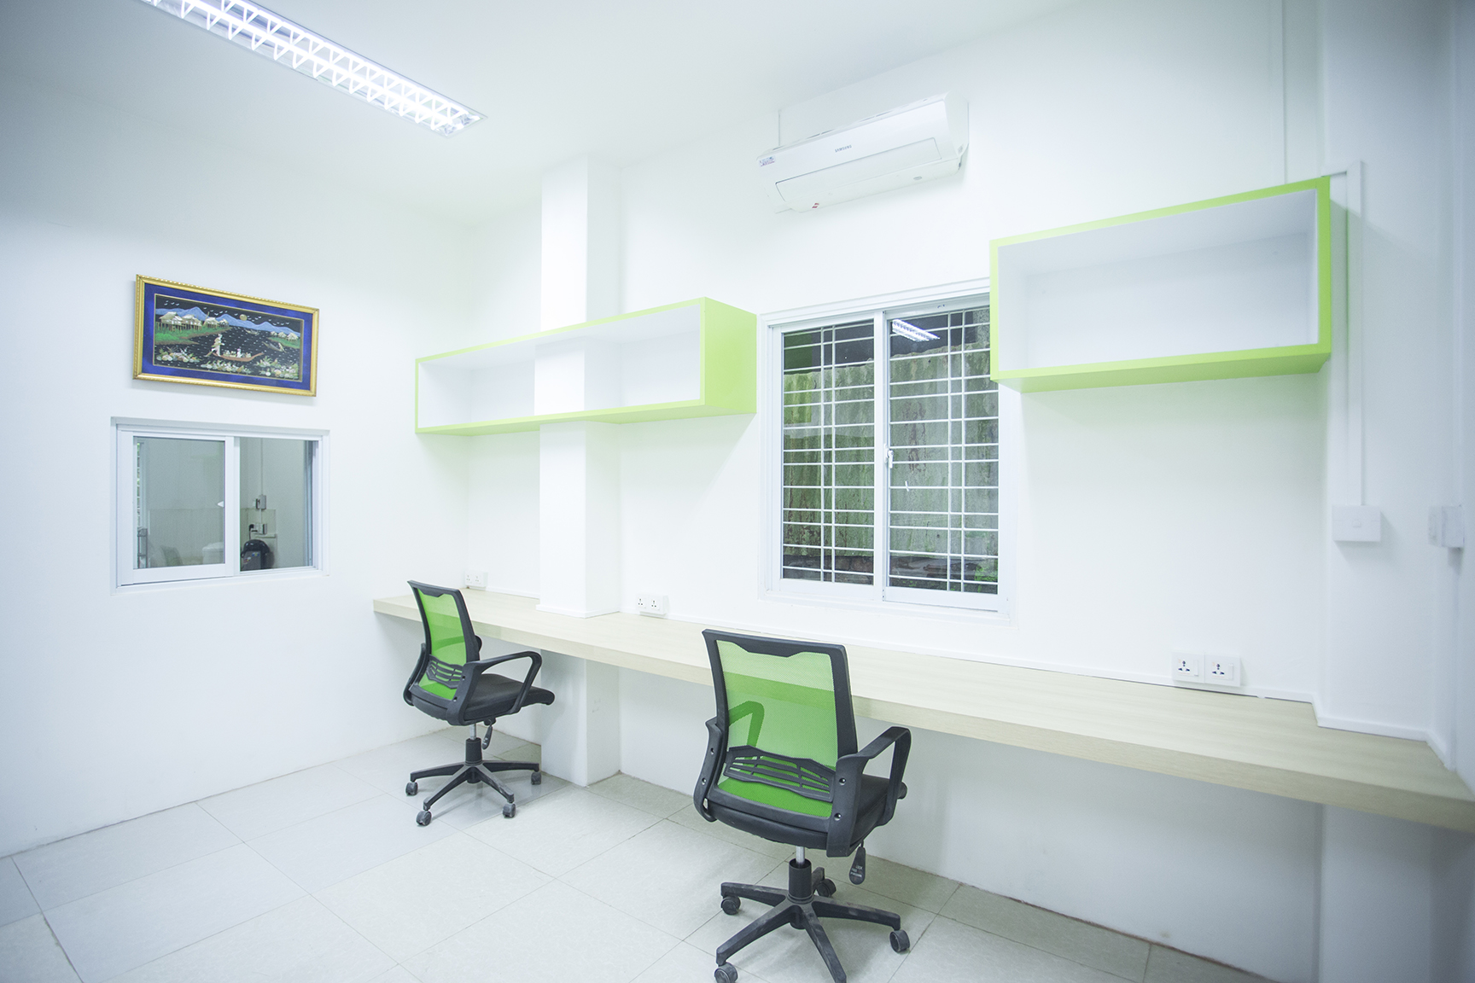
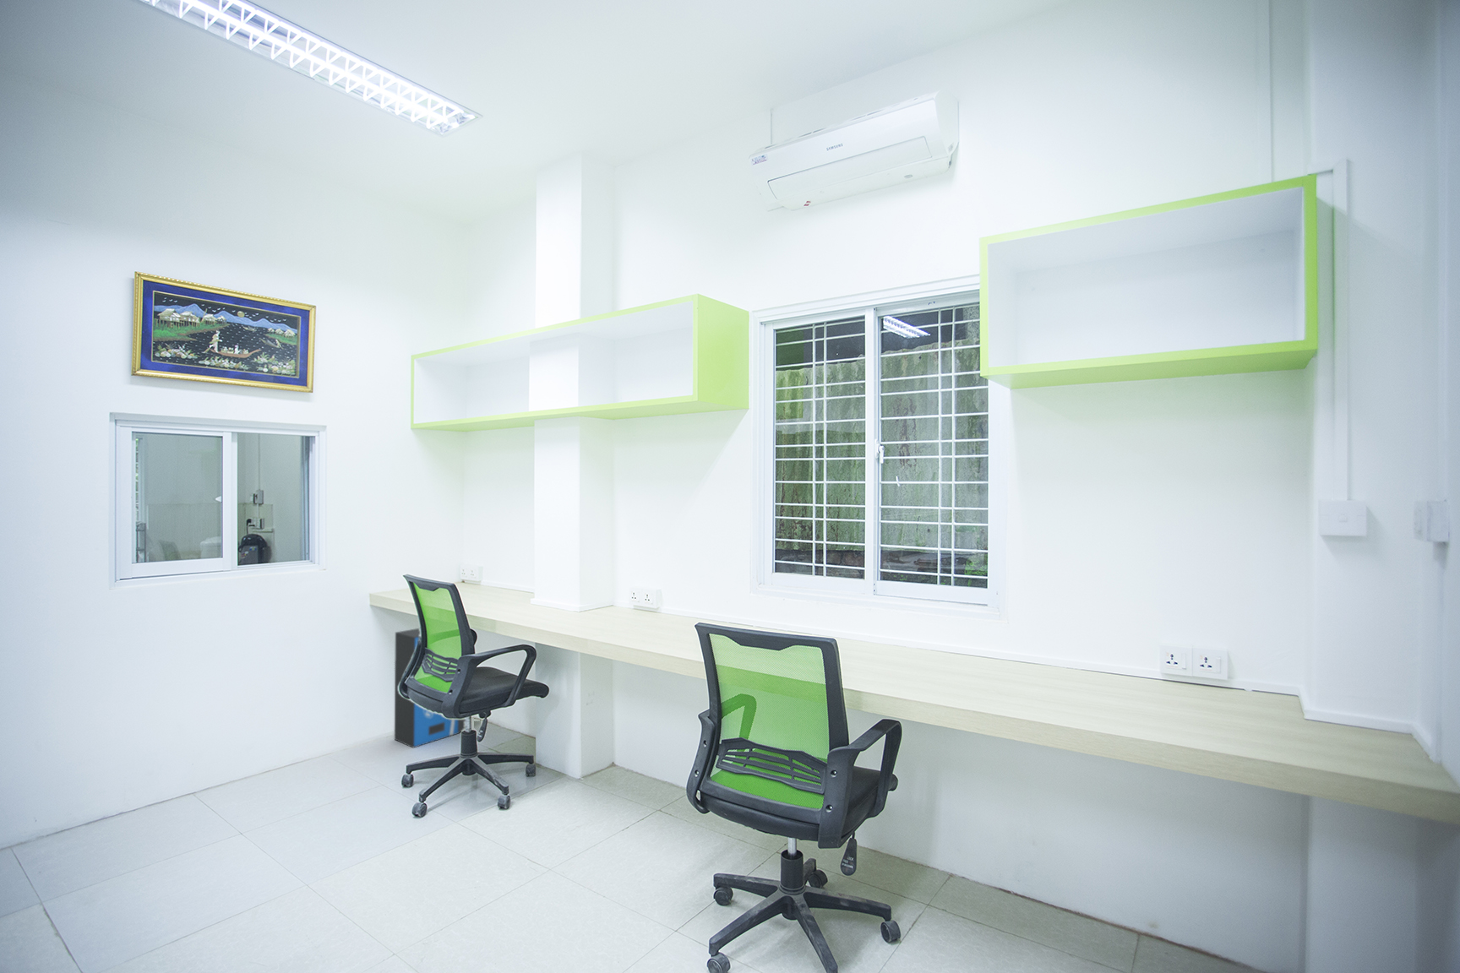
+ air purifier [393,628,468,748]
